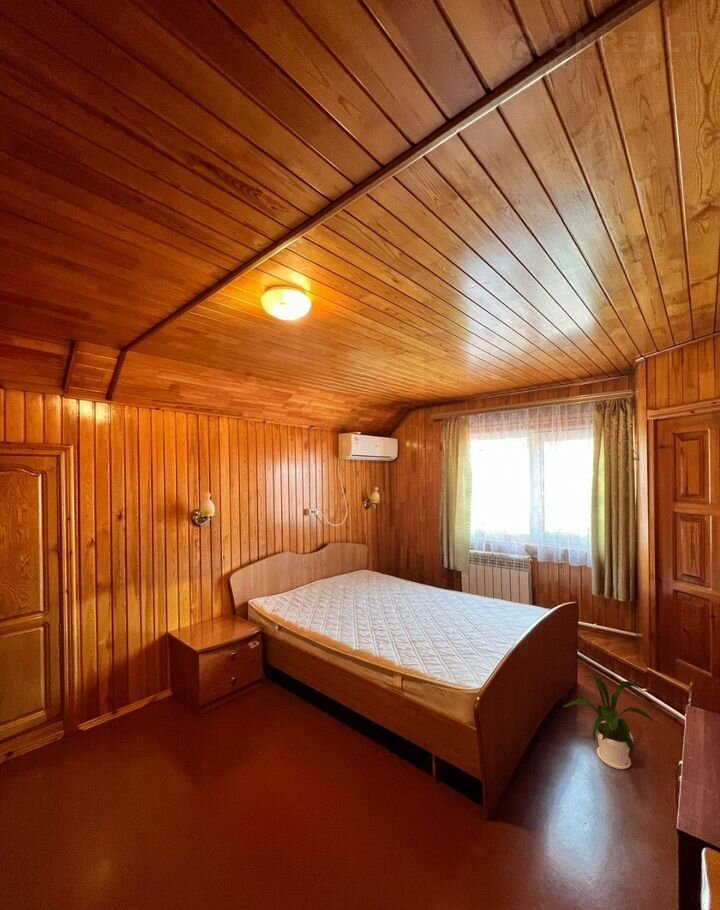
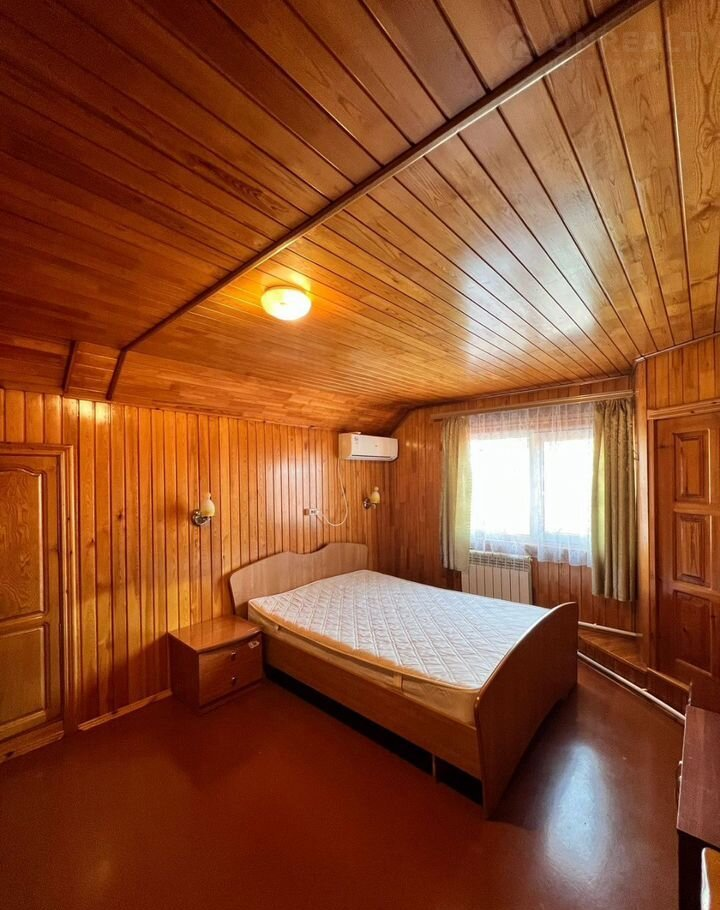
- house plant [562,671,655,770]
